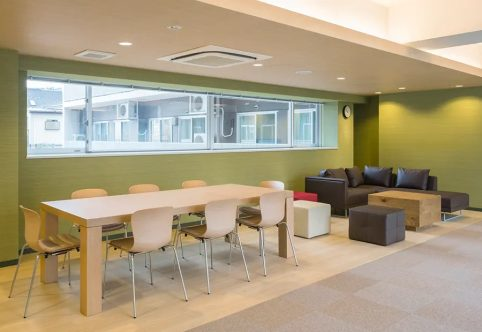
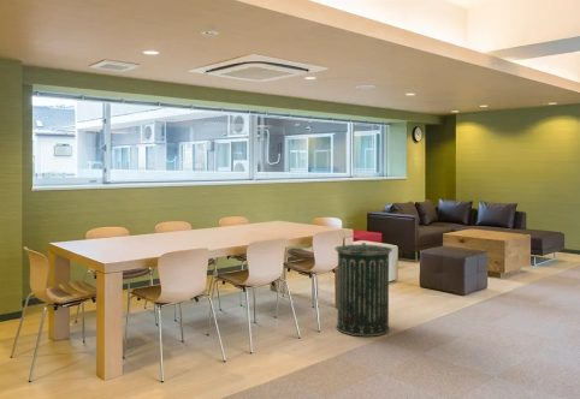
+ trash can [333,242,393,337]
